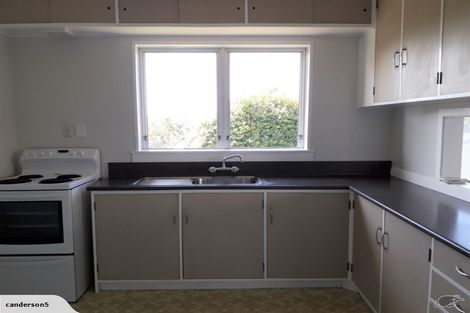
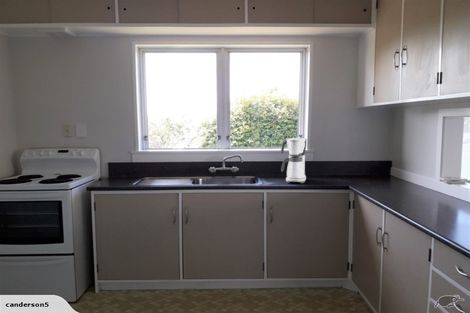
+ coffee maker [280,137,308,184]
